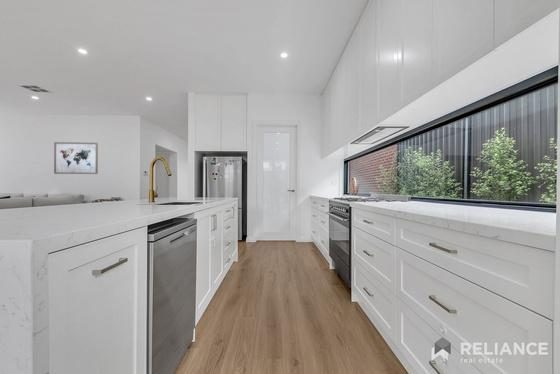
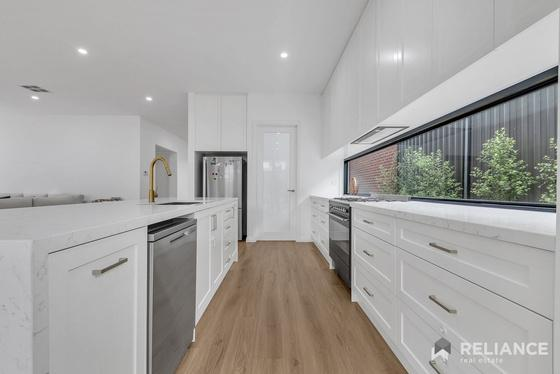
- wall art [53,141,99,175]
